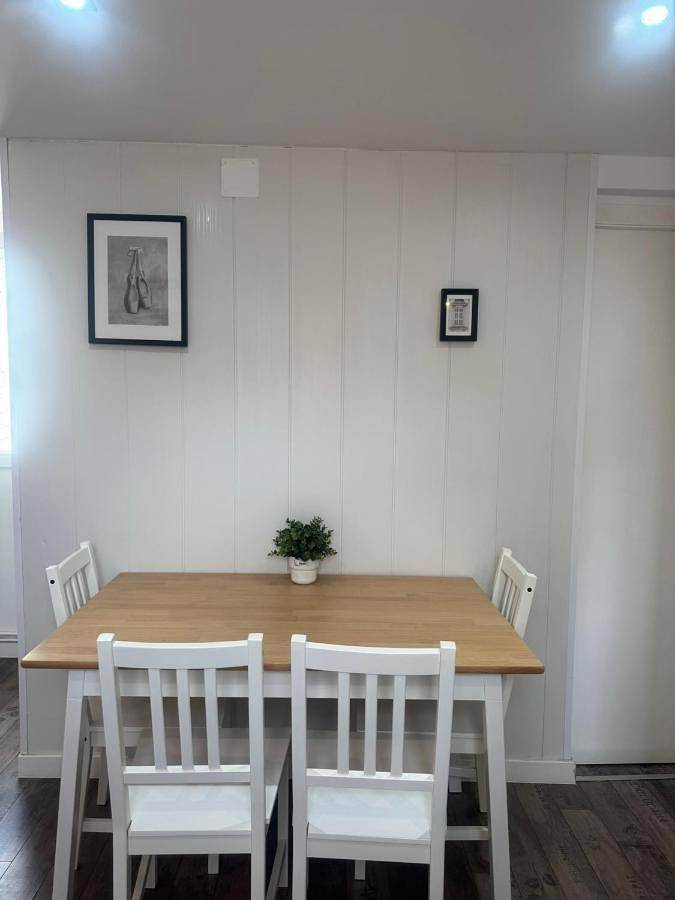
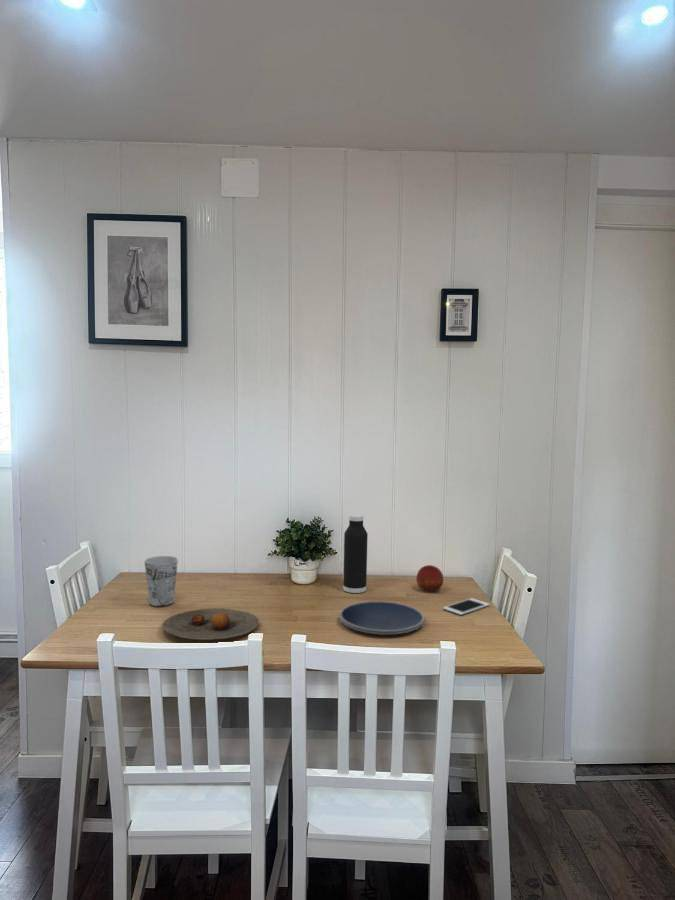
+ cell phone [442,597,491,616]
+ water bottle [342,513,369,594]
+ fruit [415,564,444,592]
+ plate [161,607,260,641]
+ plate [339,600,425,635]
+ cup [144,555,179,608]
